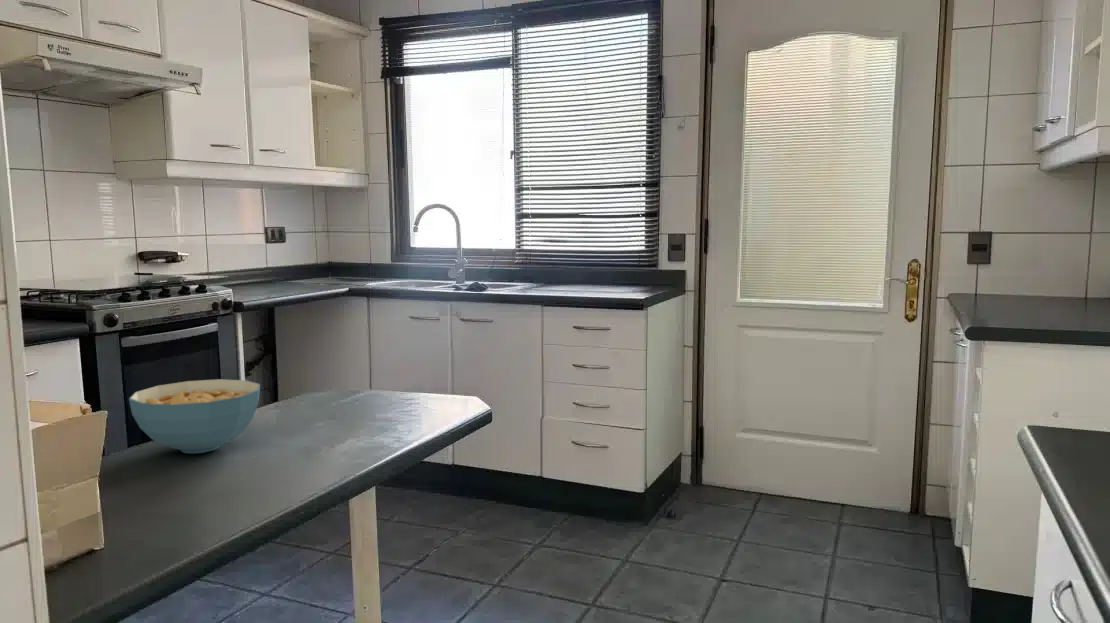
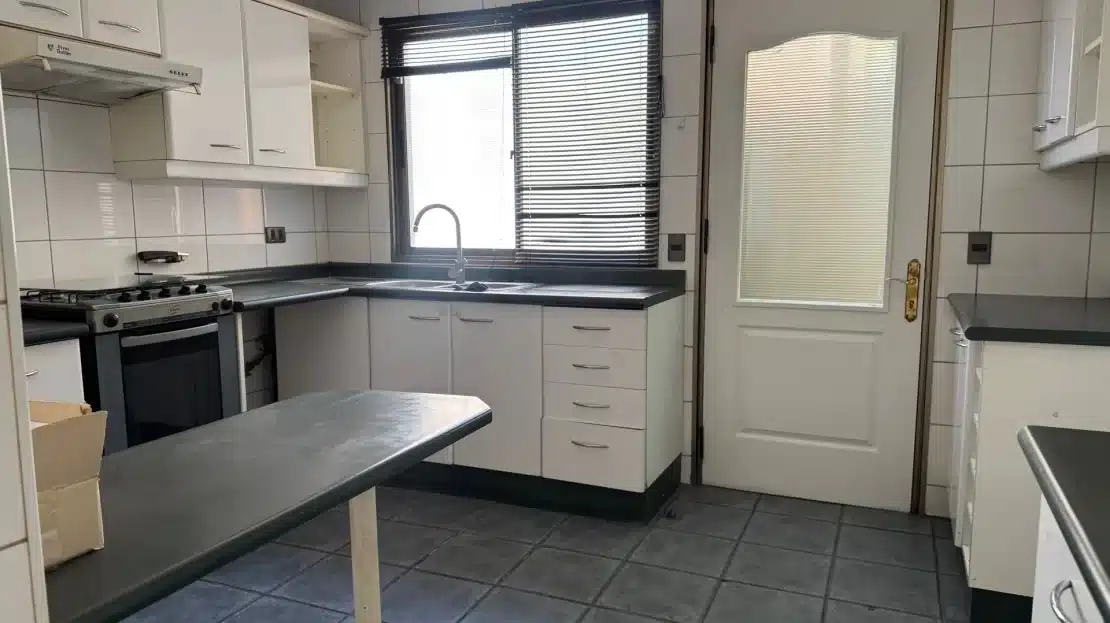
- cereal bowl [128,378,261,455]
